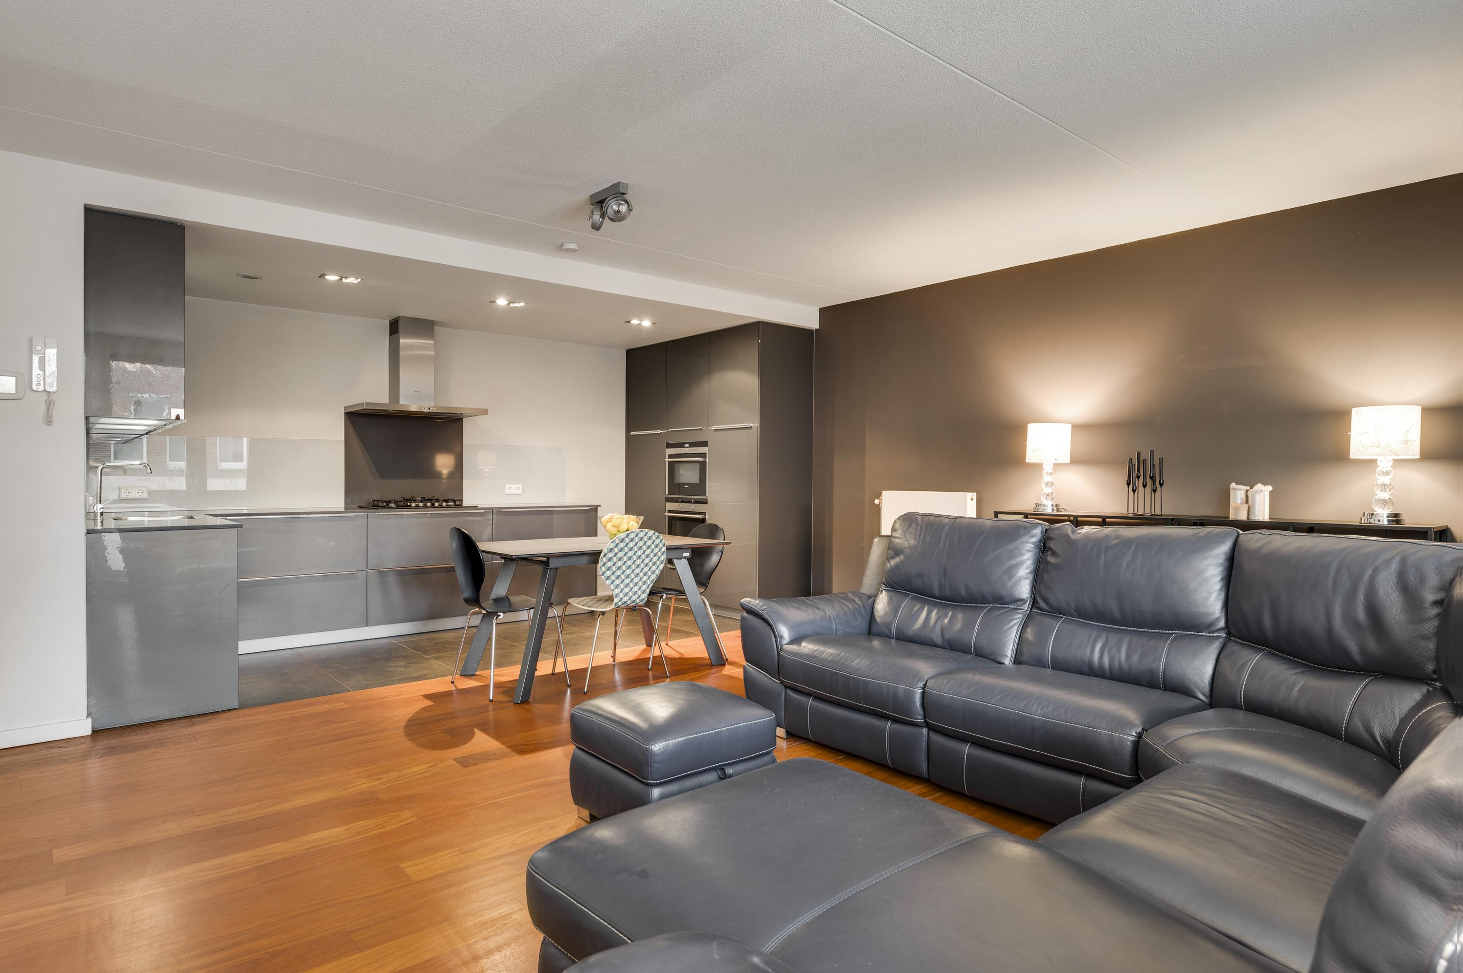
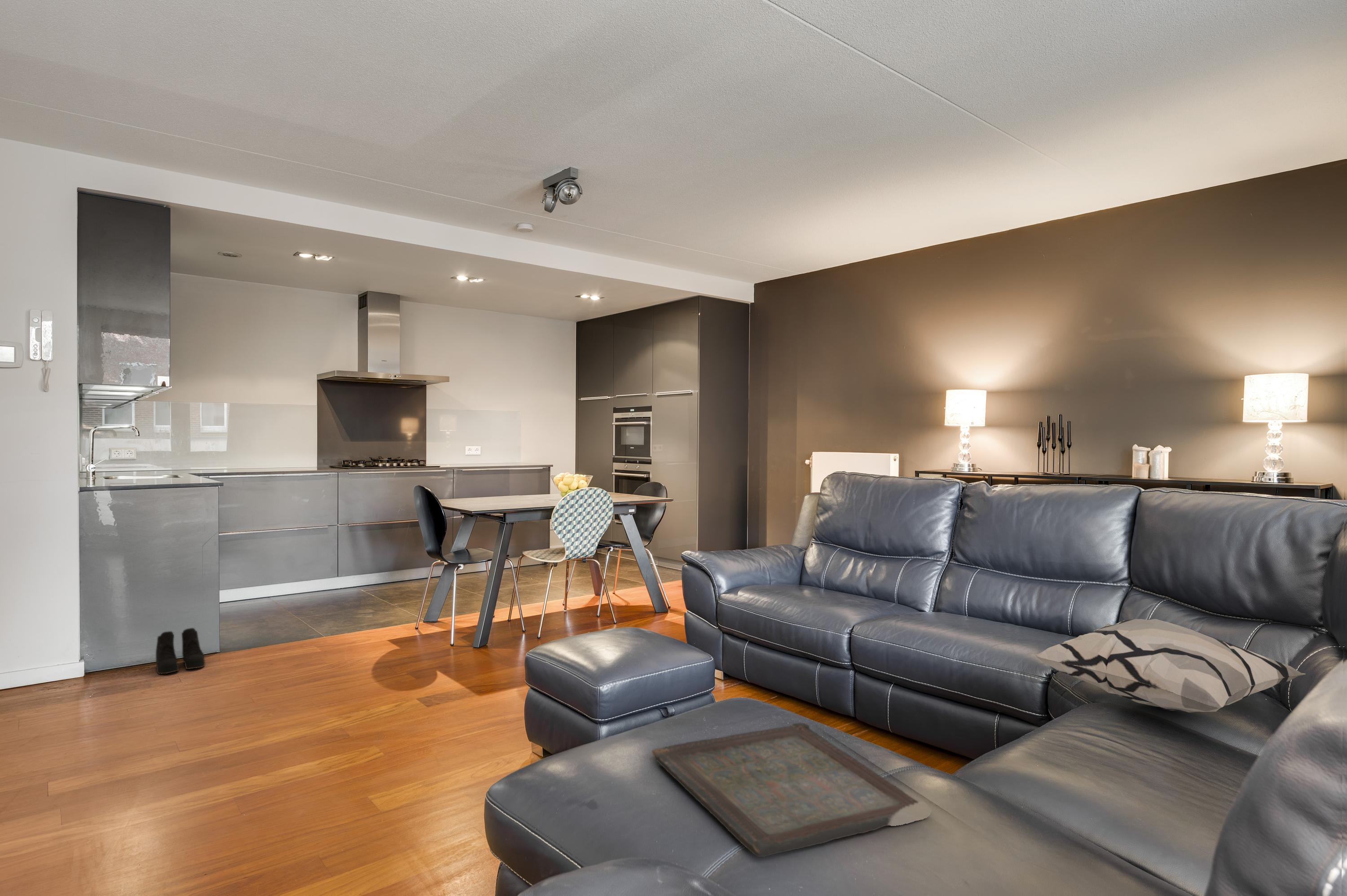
+ serving tray [651,722,919,857]
+ decorative pillow [1034,619,1306,713]
+ boots [155,628,206,675]
